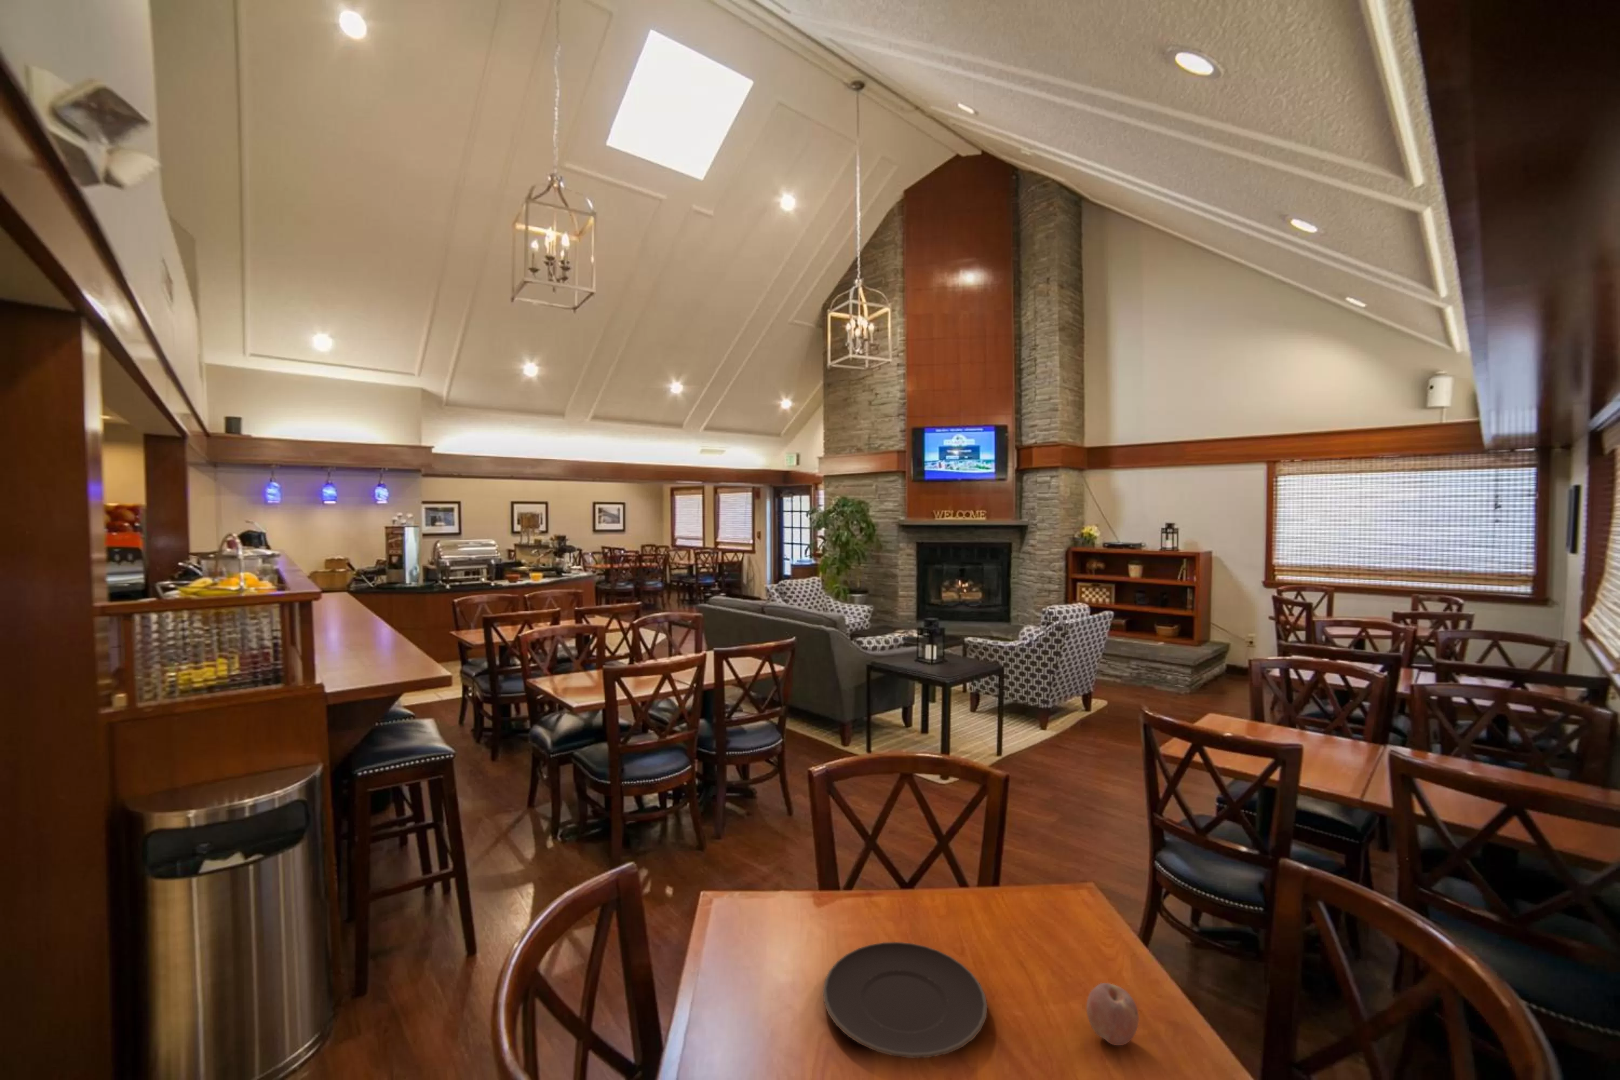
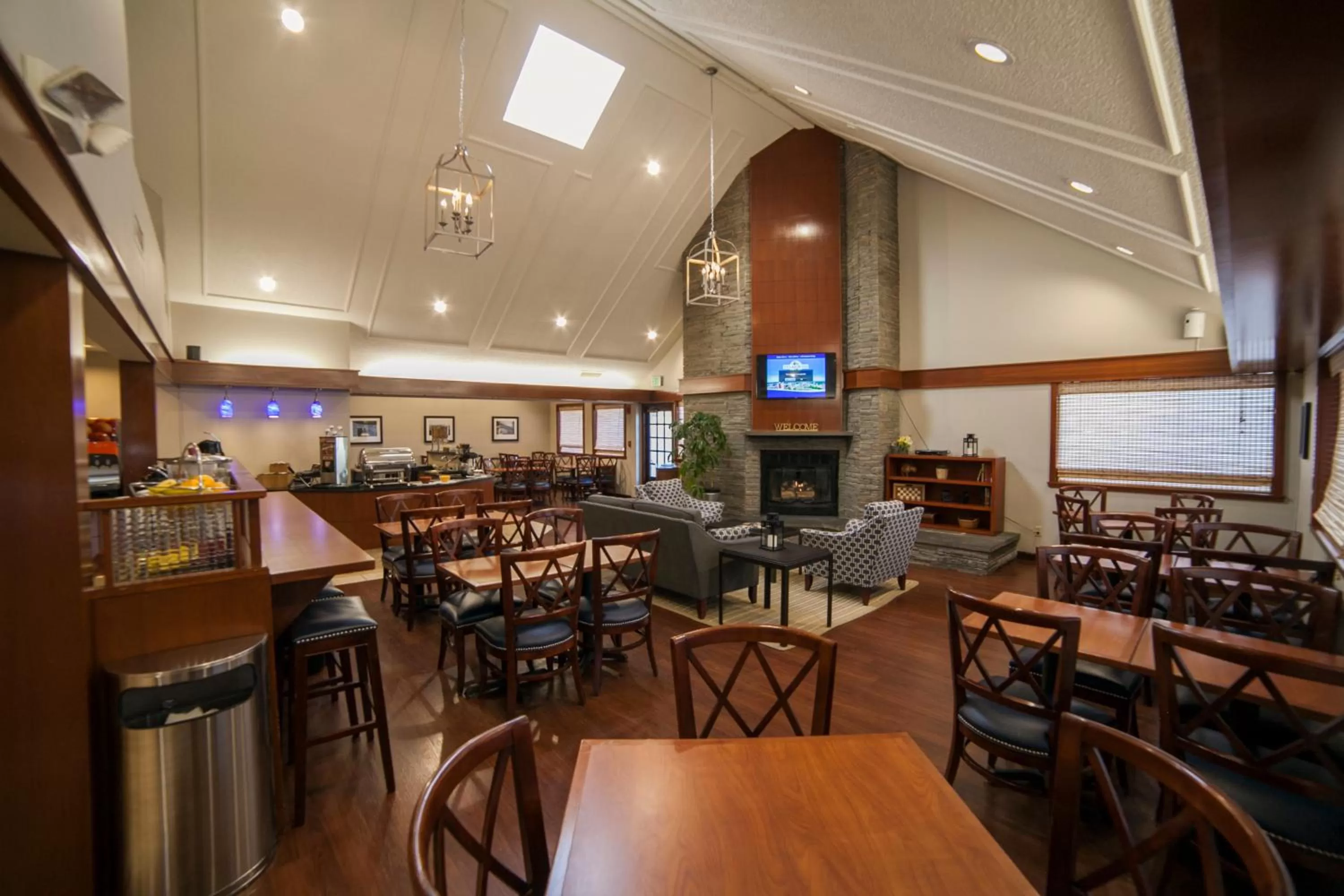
- plate [822,941,988,1060]
- fruit [1086,982,1139,1046]
